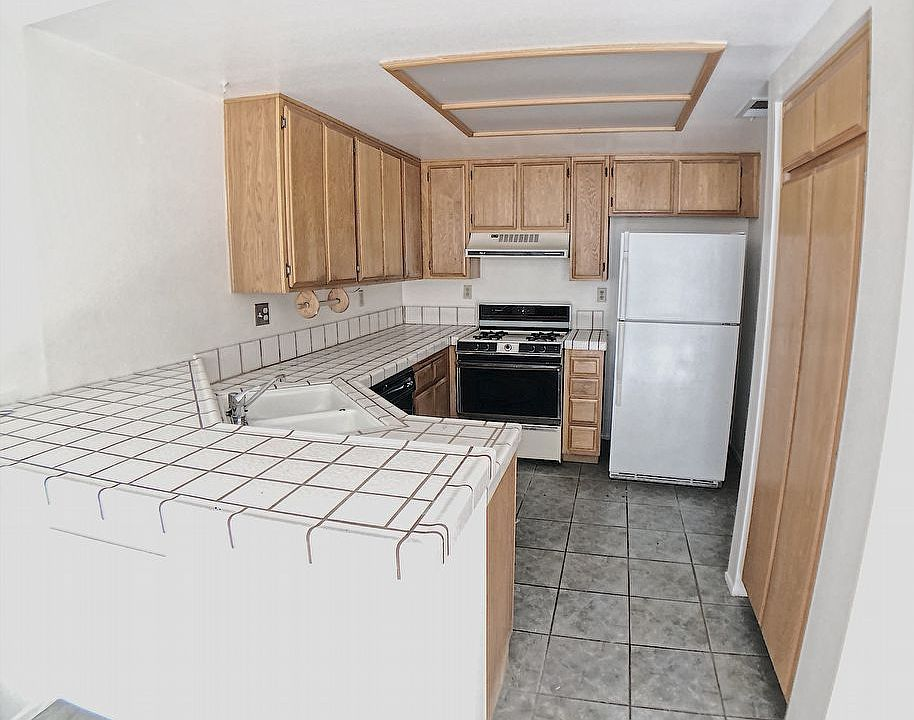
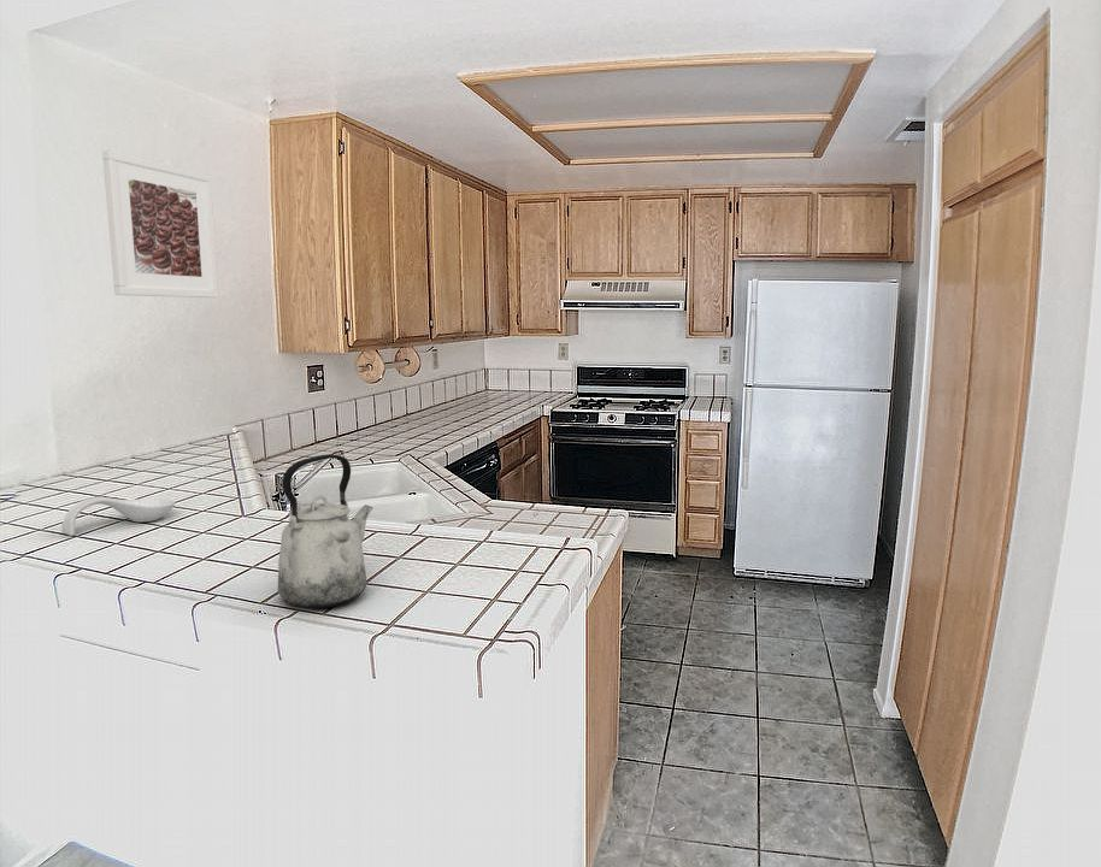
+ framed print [101,149,219,299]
+ kettle [277,453,373,609]
+ spoon rest [60,496,176,537]
